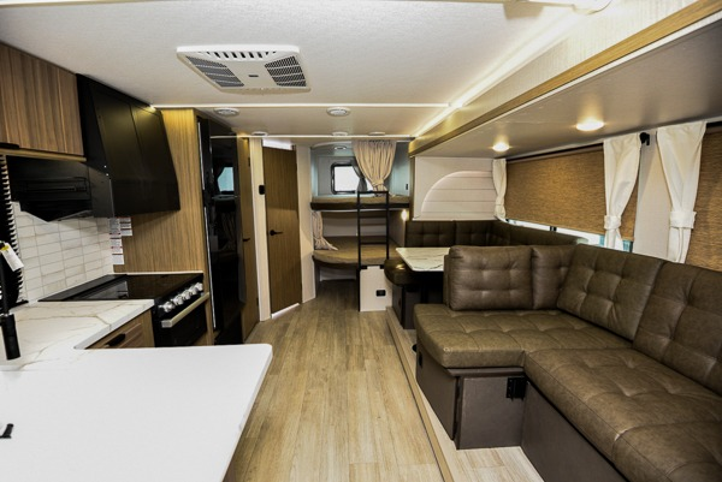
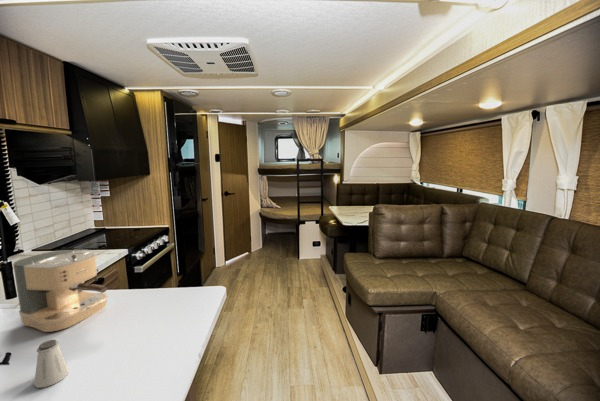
+ saltshaker [33,339,70,389]
+ coffee maker [12,248,108,333]
